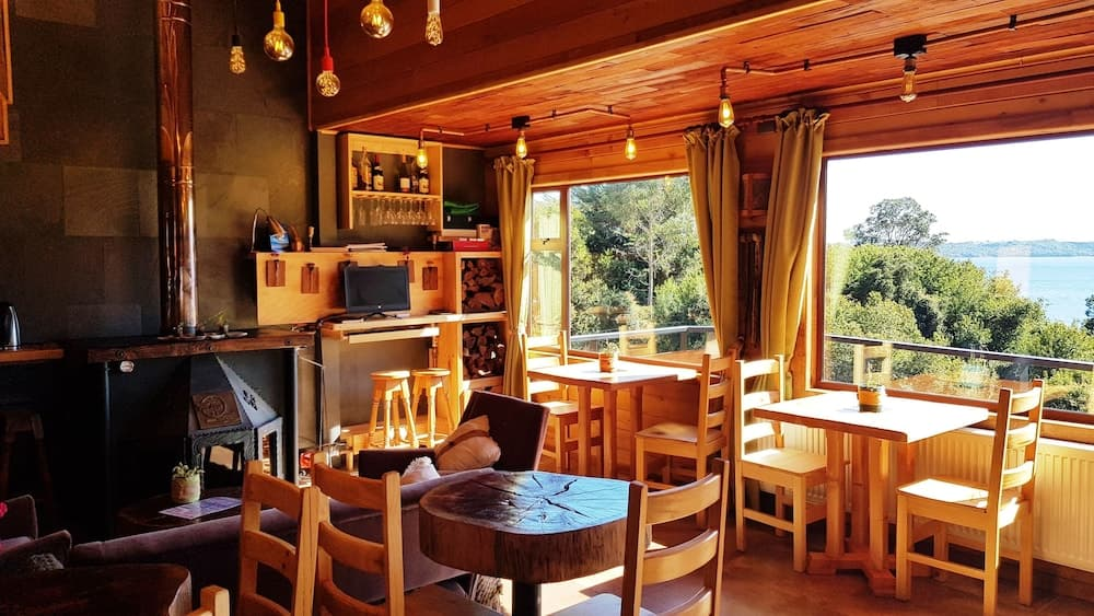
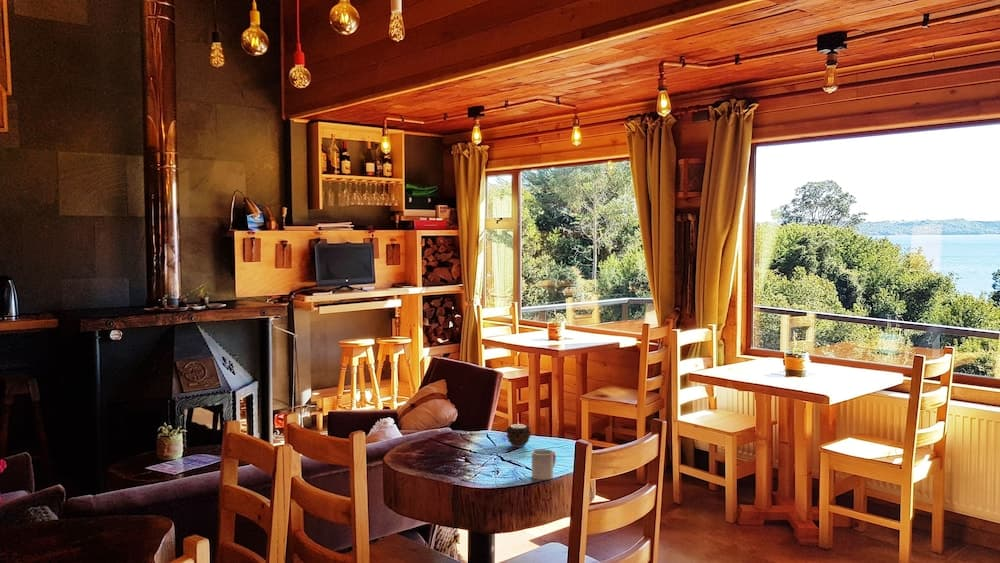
+ cup [531,448,557,481]
+ candle [505,421,532,448]
